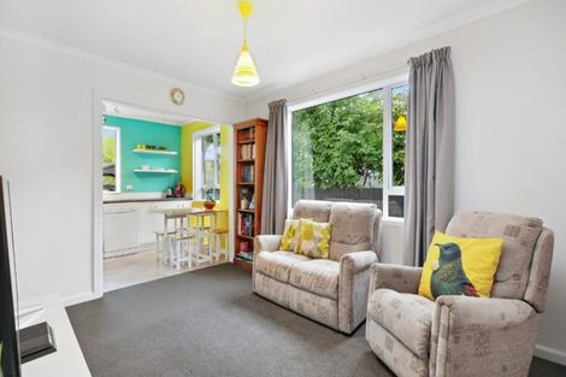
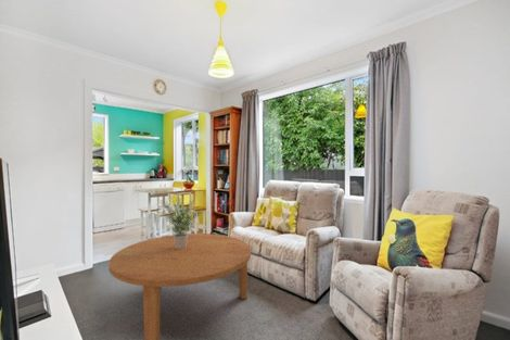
+ potted plant [157,194,205,249]
+ coffee table [107,232,252,340]
